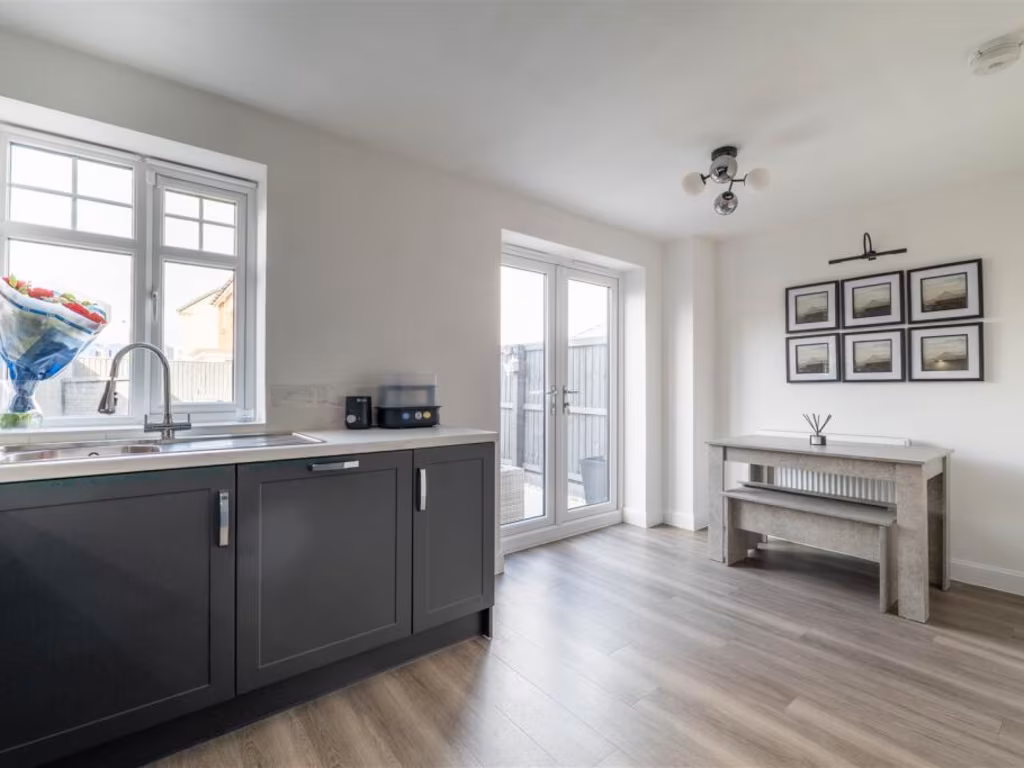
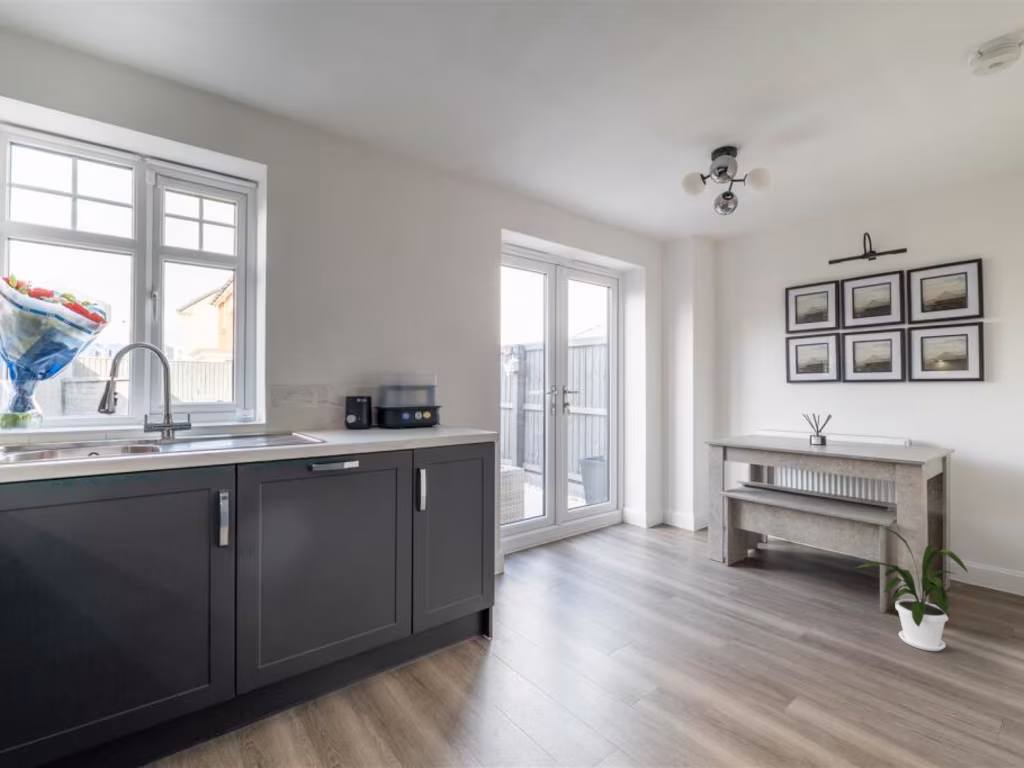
+ house plant [854,524,969,652]
